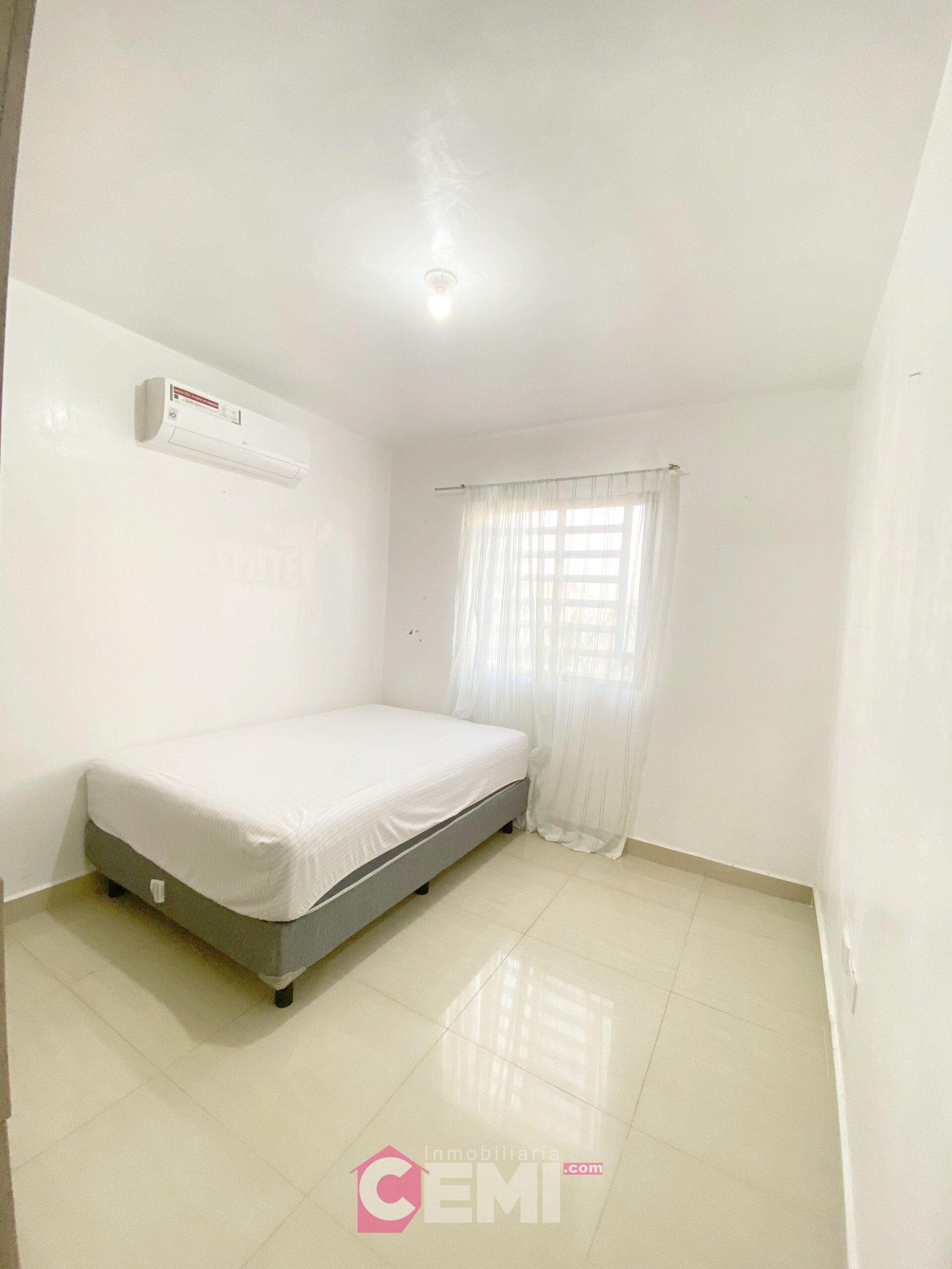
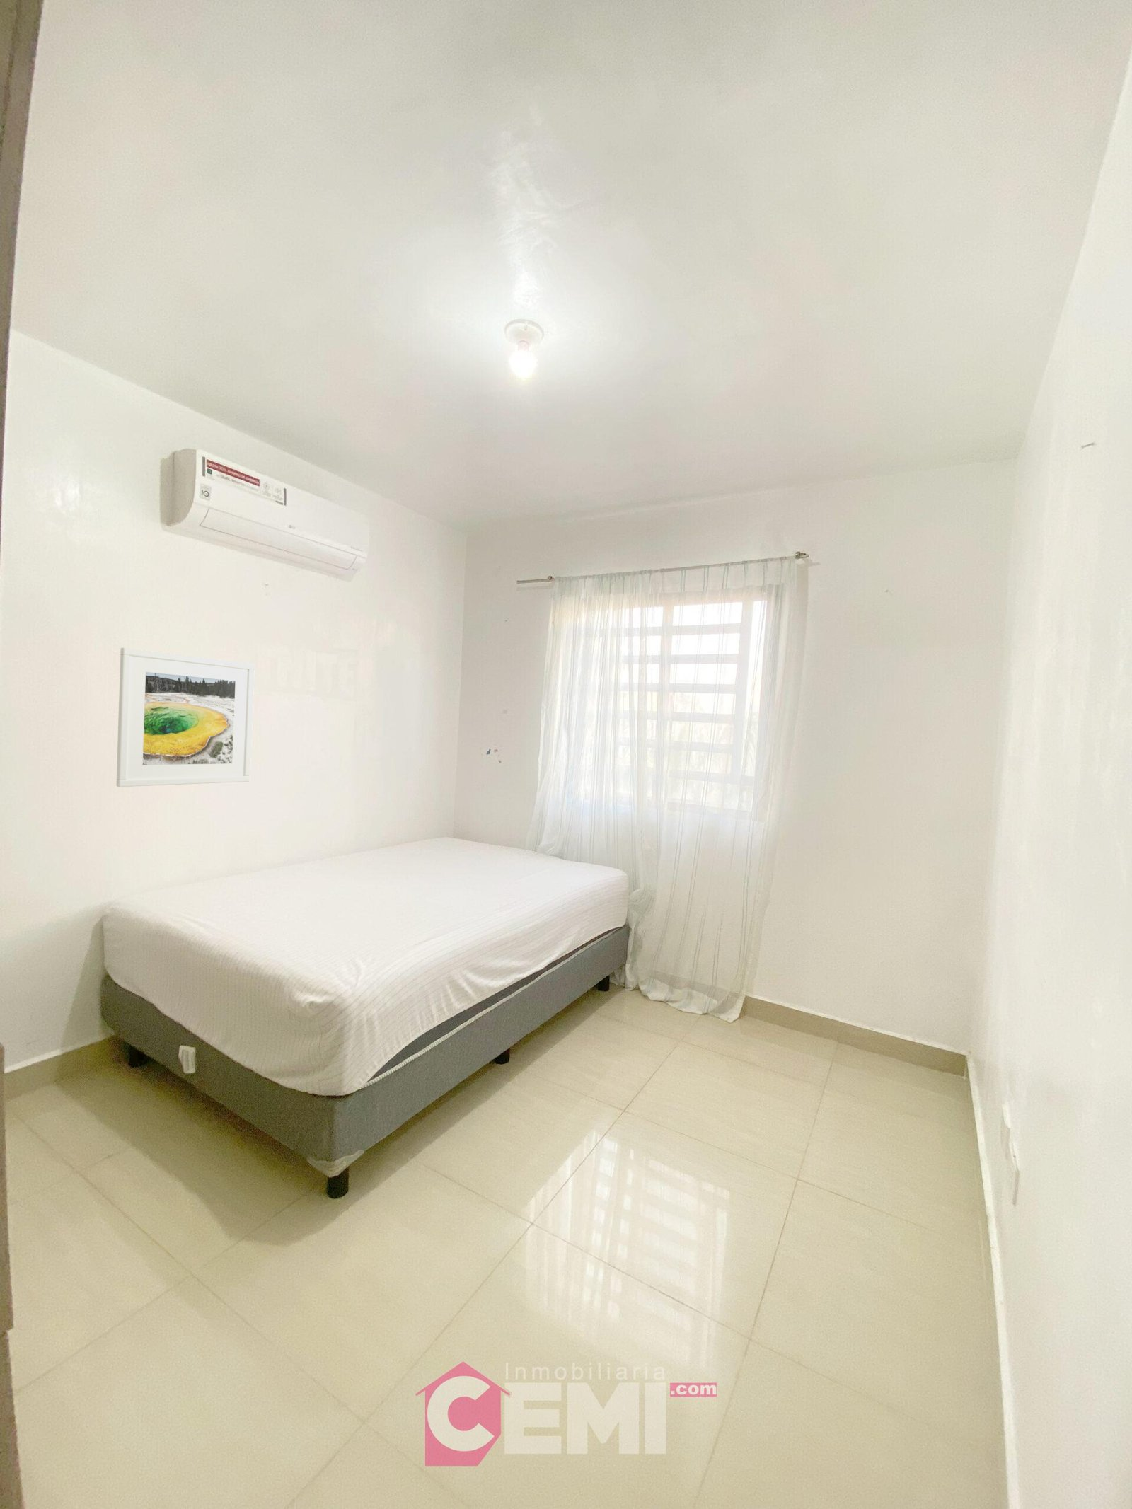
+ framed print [115,647,256,787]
